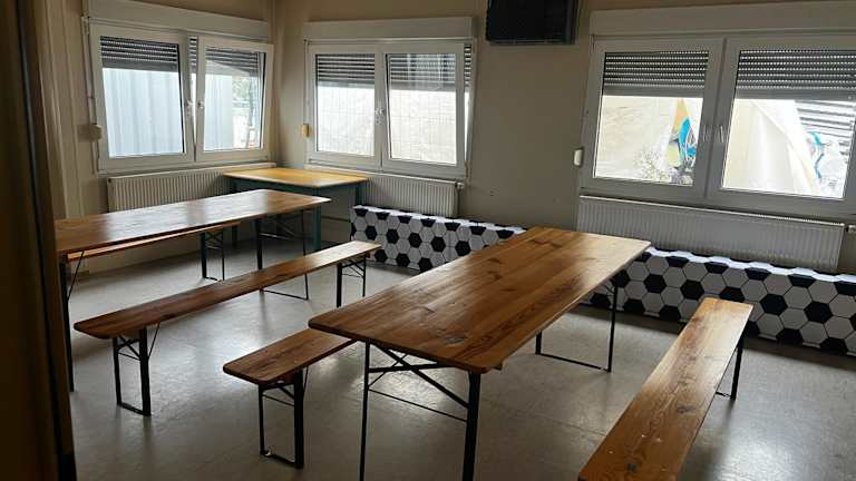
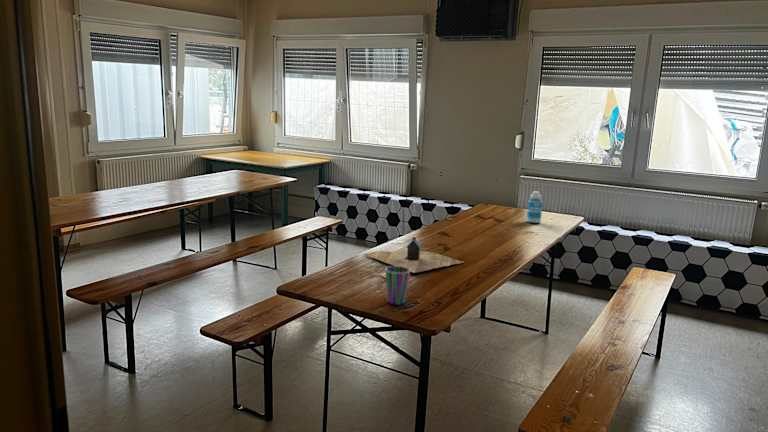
+ cup [384,265,411,306]
+ bottle [526,191,544,224]
+ toy house [361,236,464,274]
